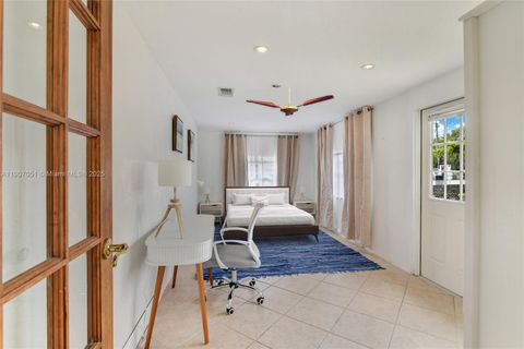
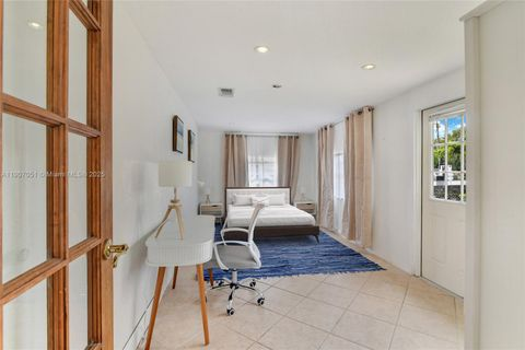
- ceiling fan [245,86,335,117]
